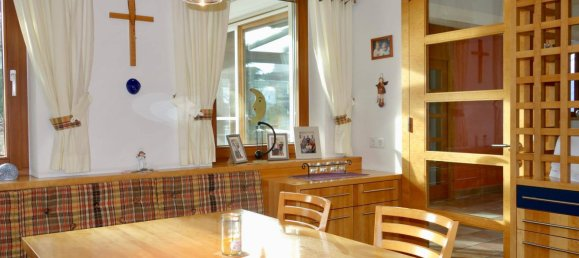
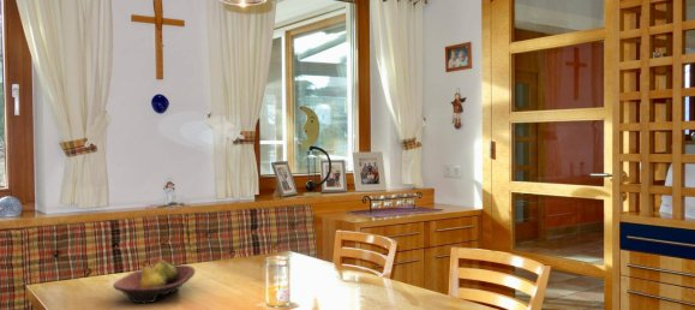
+ fruit bowl [112,258,197,304]
